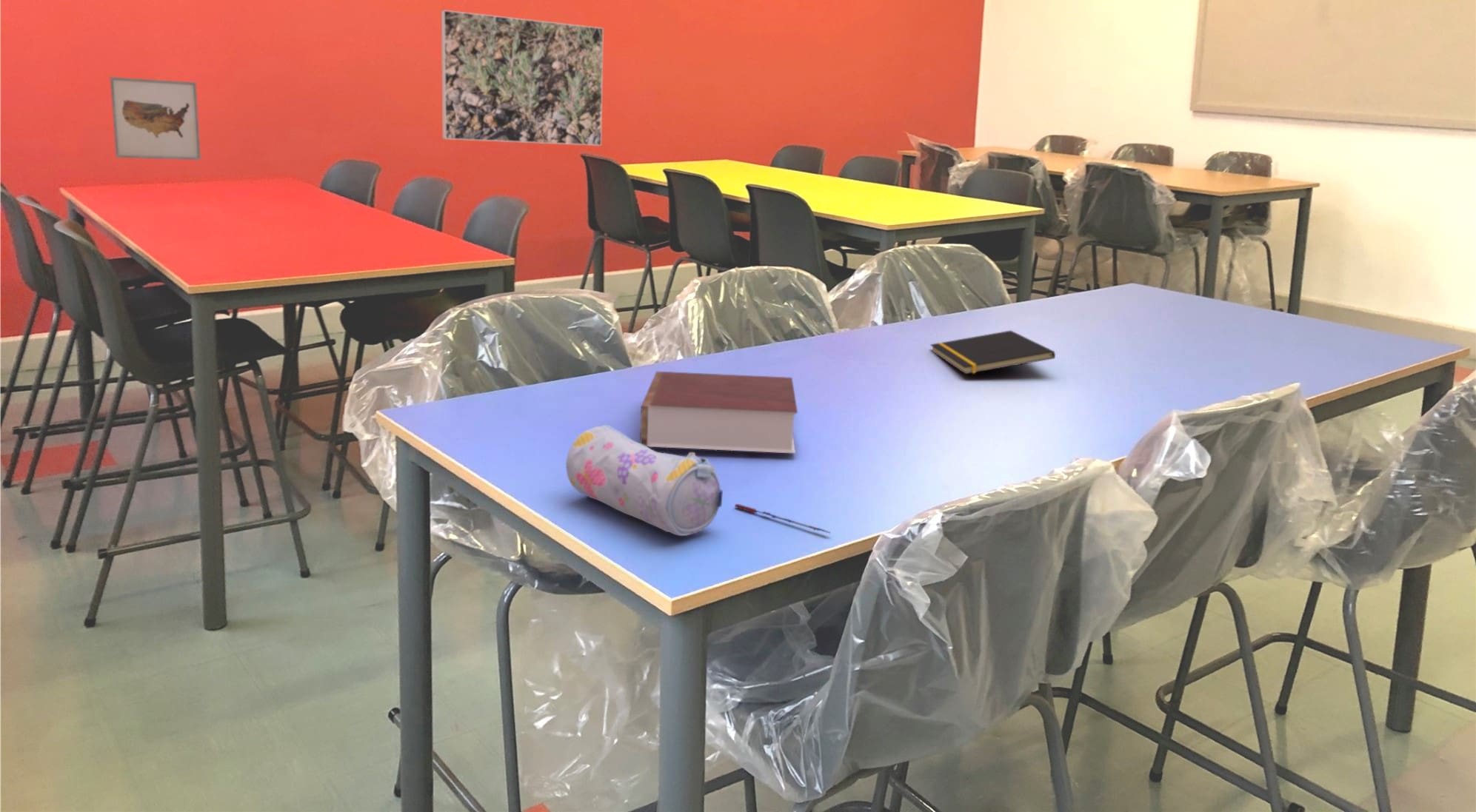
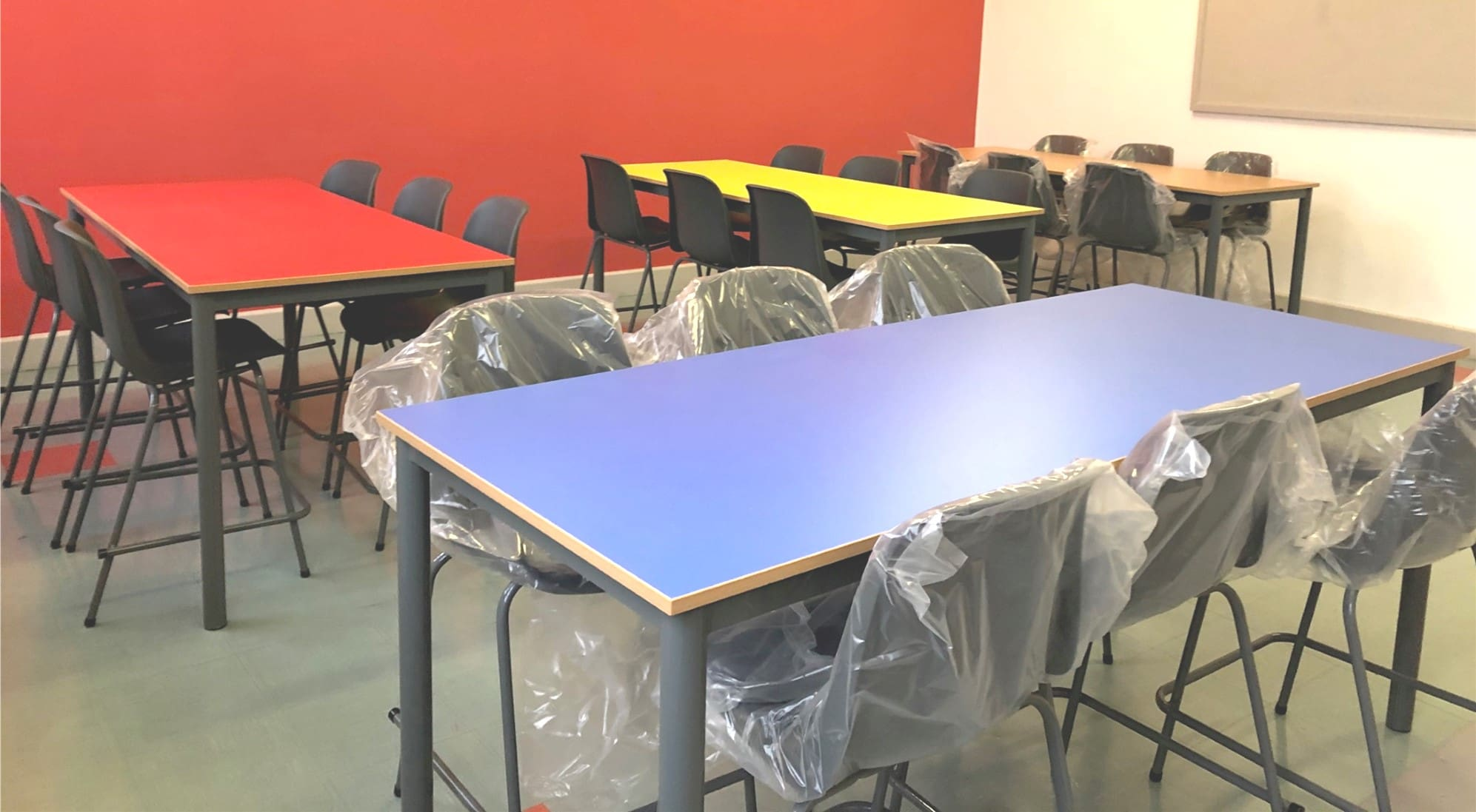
- wall art [109,76,201,161]
- pen [734,503,831,534]
- notepad [929,329,1056,375]
- book [639,371,798,454]
- pencil case [565,424,724,537]
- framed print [441,10,604,147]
